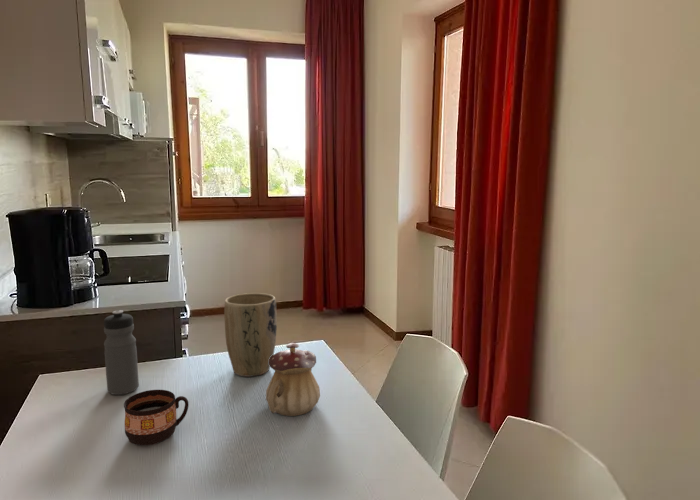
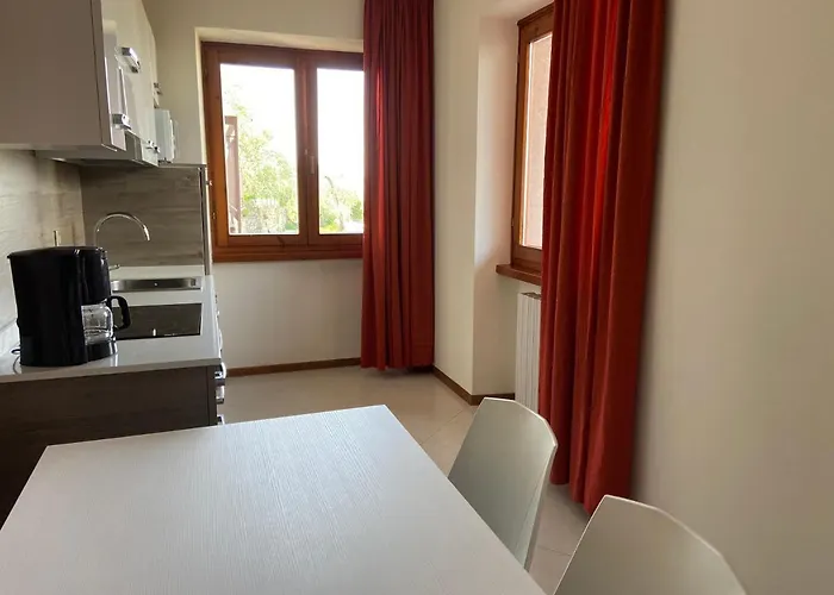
- water bottle [103,309,140,396]
- cup [123,389,190,446]
- teapot [265,342,321,417]
- plant pot [223,292,278,378]
